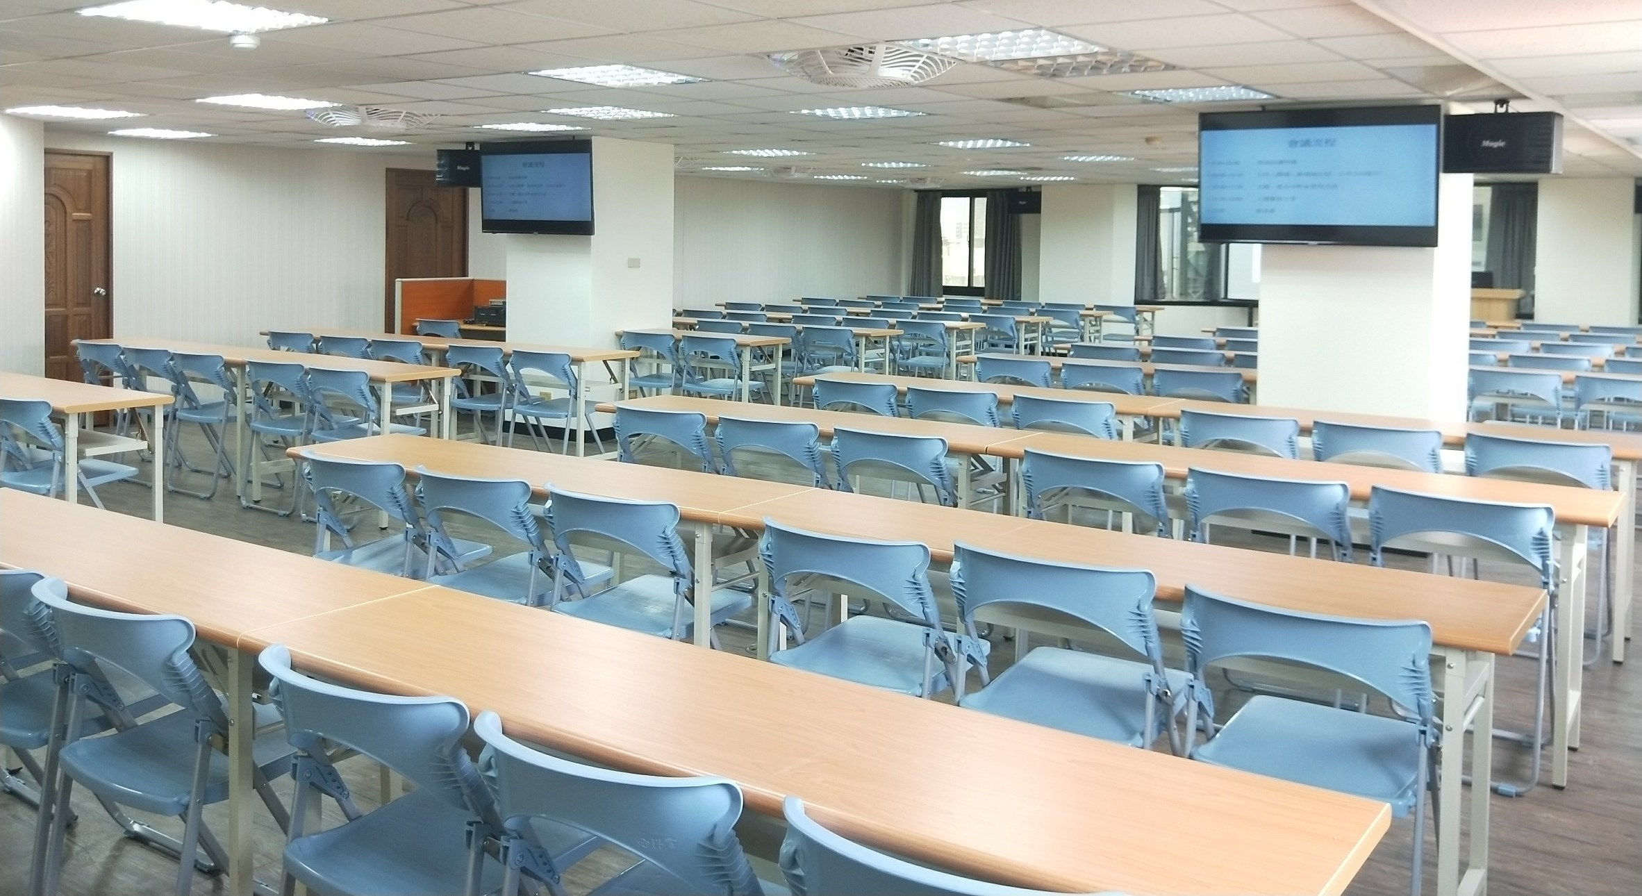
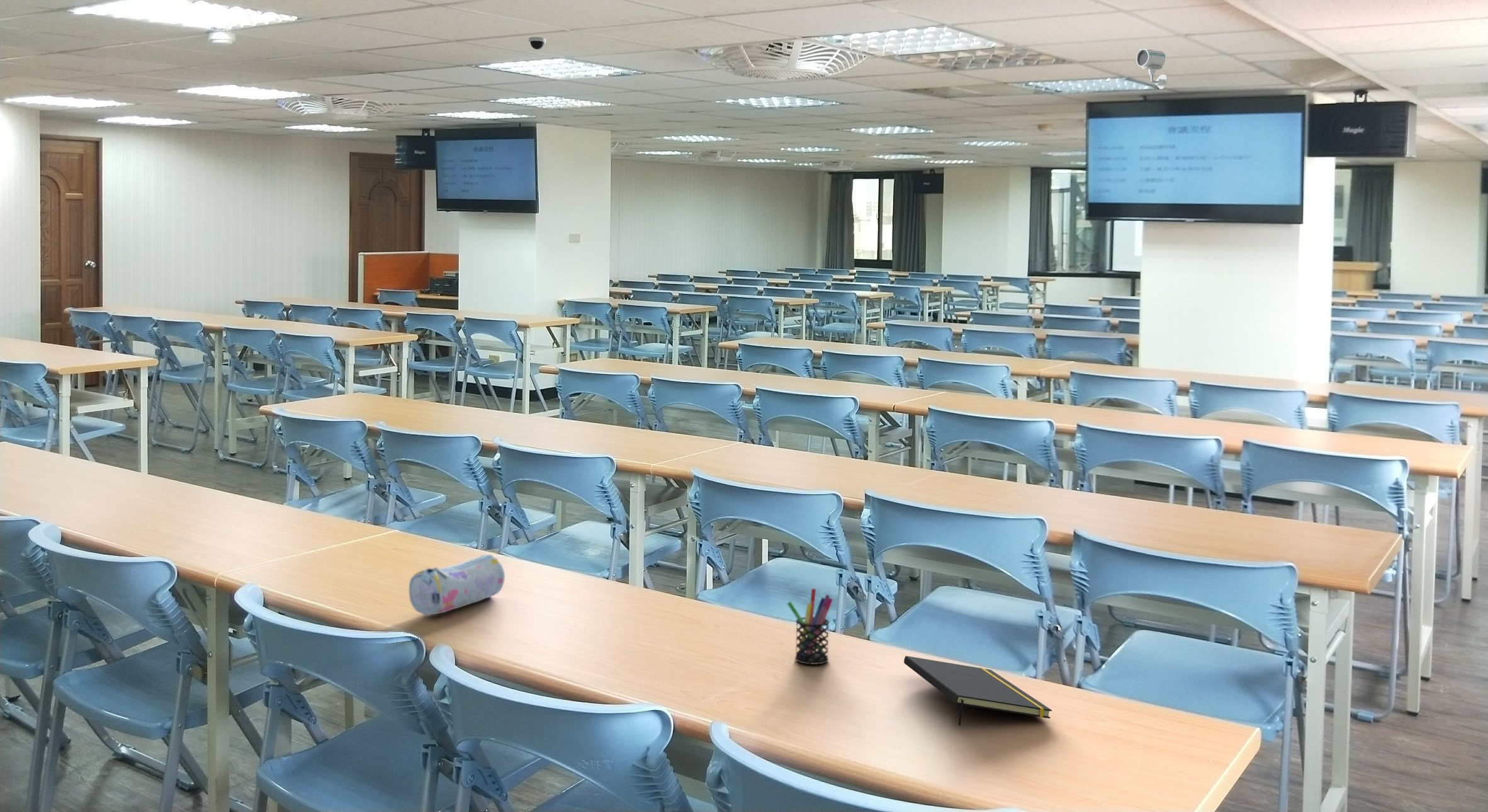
+ dome security camera [528,37,546,50]
+ pencil case [409,554,505,616]
+ security camera [1136,48,1168,89]
+ notepad [903,655,1052,726]
+ pen holder [787,588,833,665]
